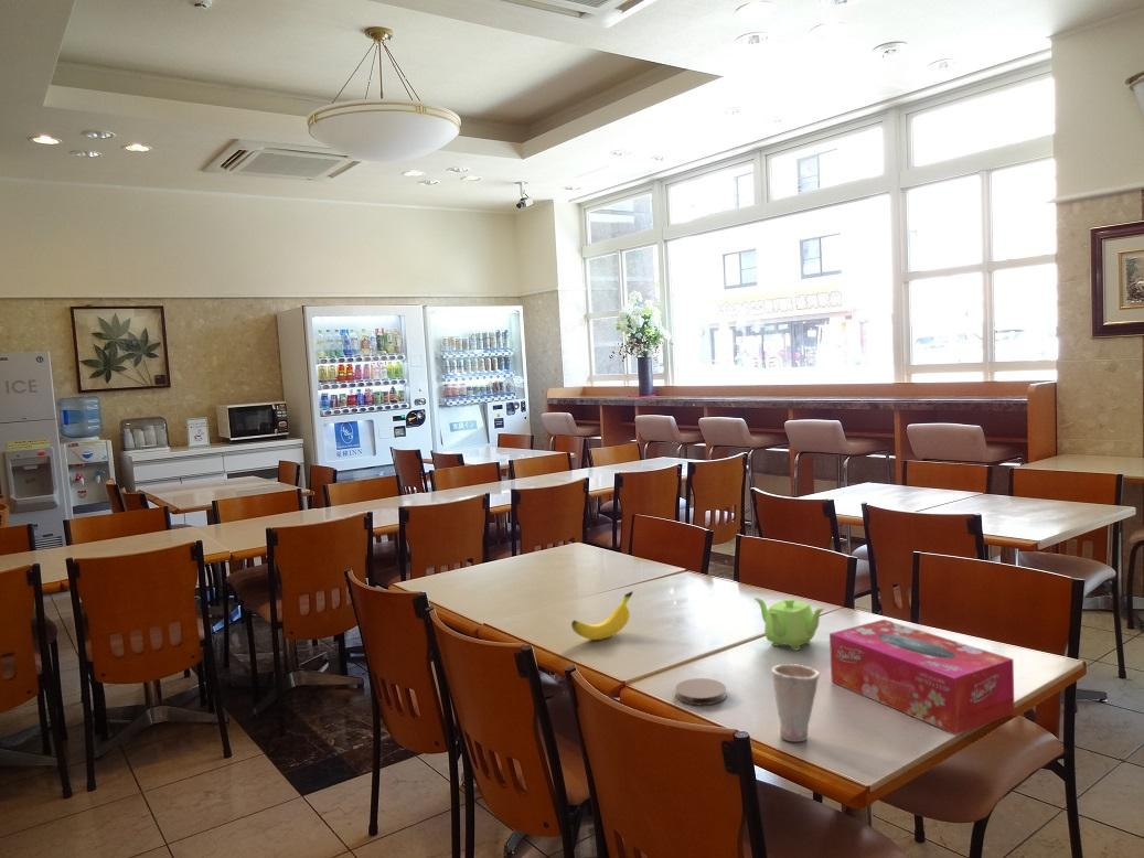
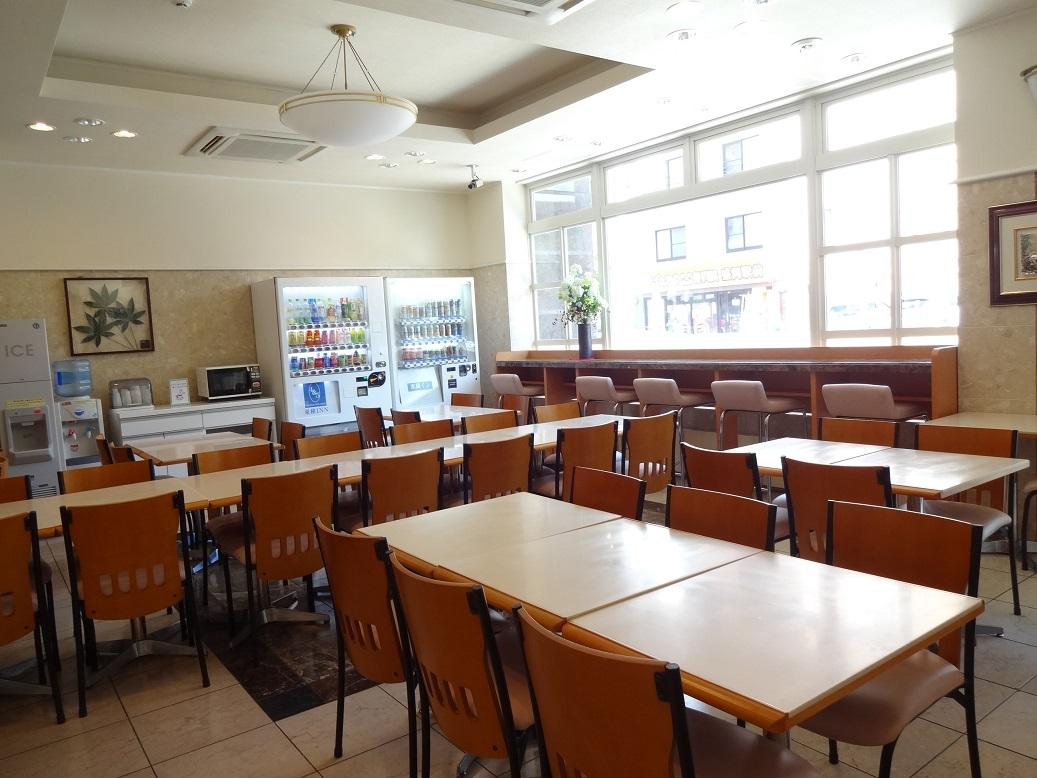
- teapot [752,597,826,651]
- banana [570,590,634,641]
- tissue box [828,619,1016,736]
- coaster [674,677,727,706]
- cup [770,663,821,743]
